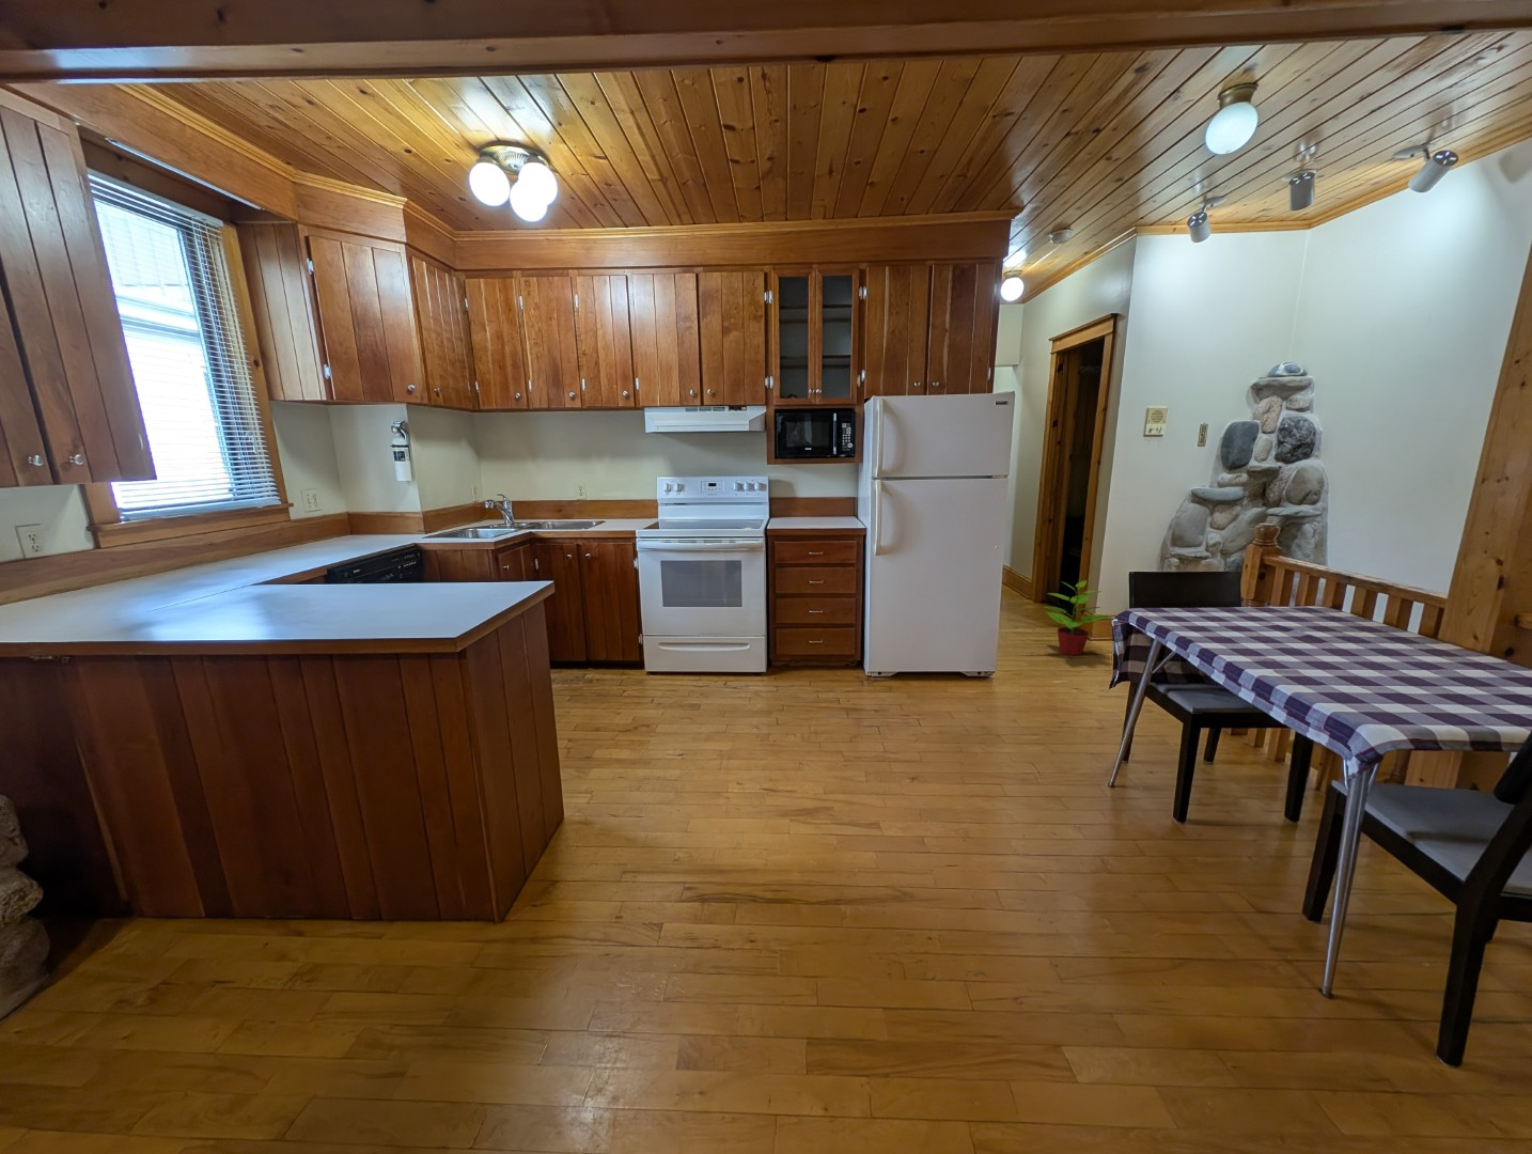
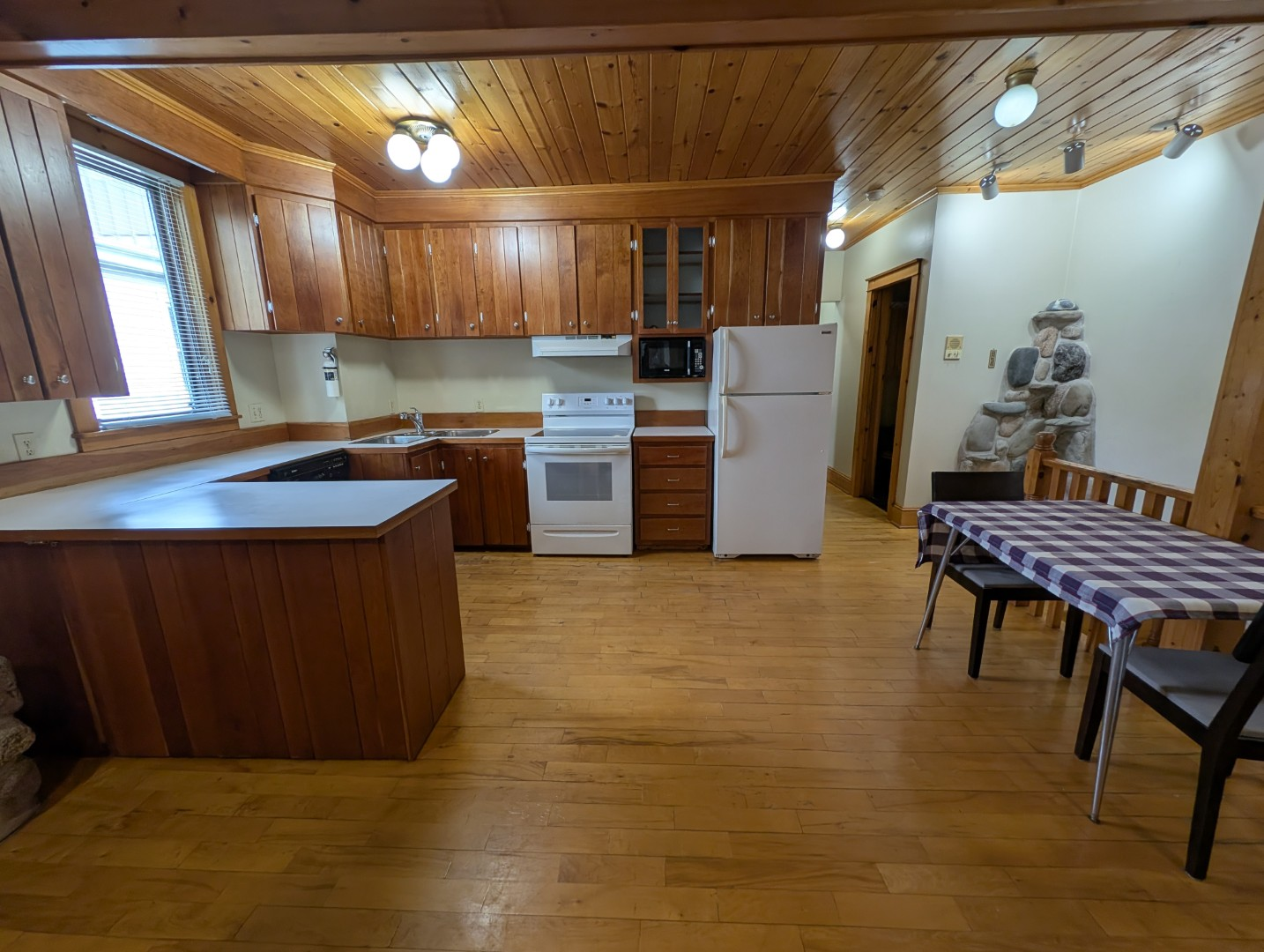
- potted plant [1042,579,1113,656]
